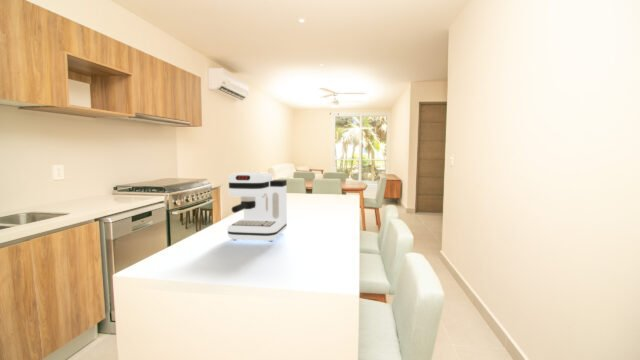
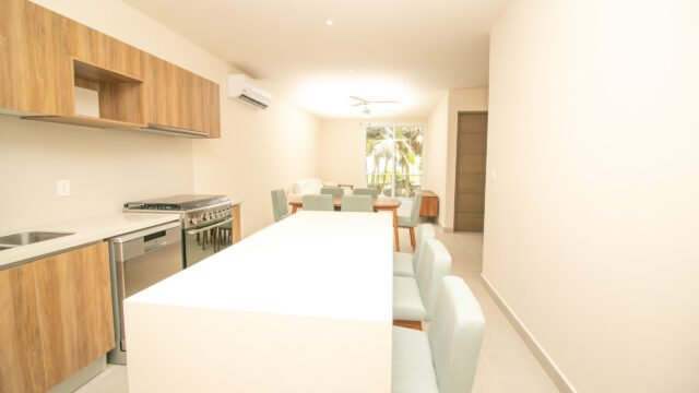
- coffee maker [226,171,288,242]
